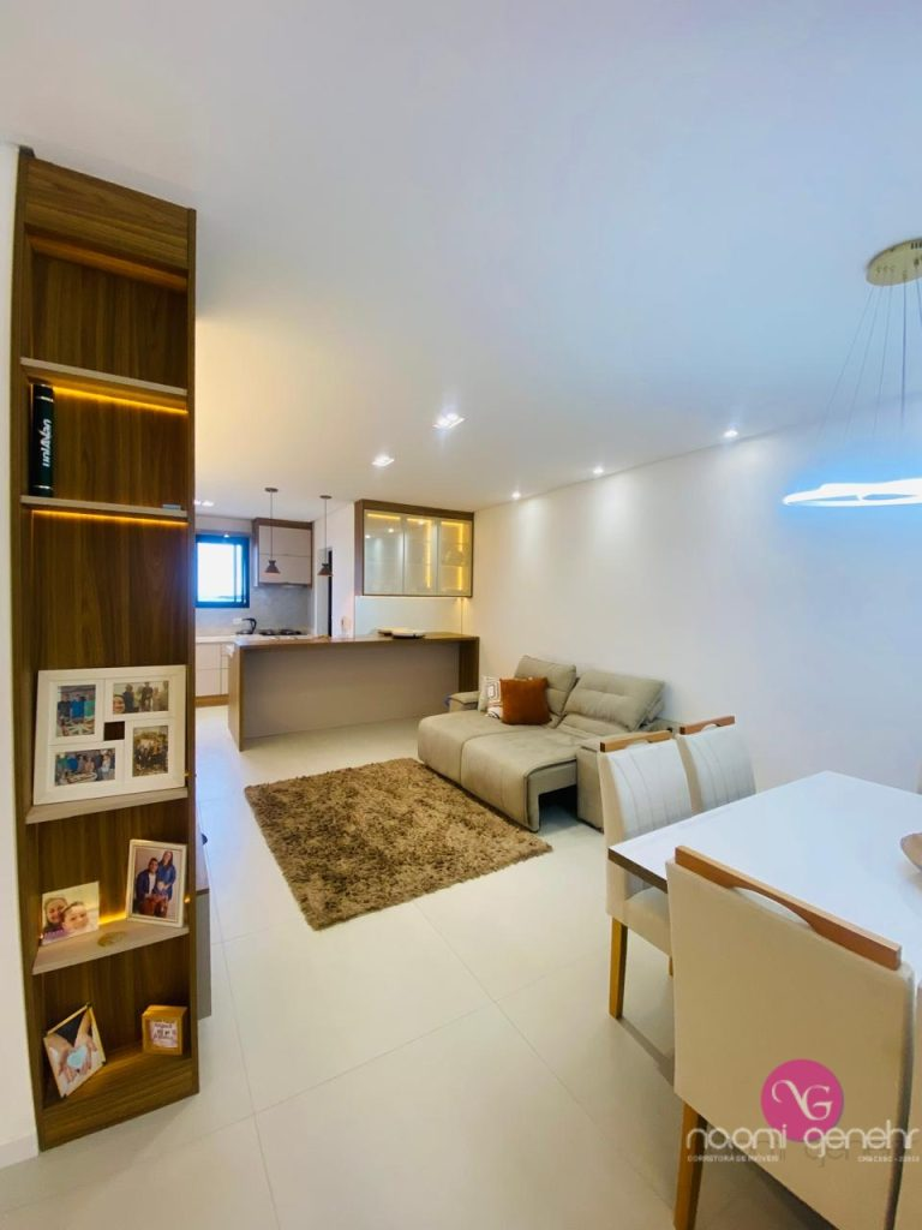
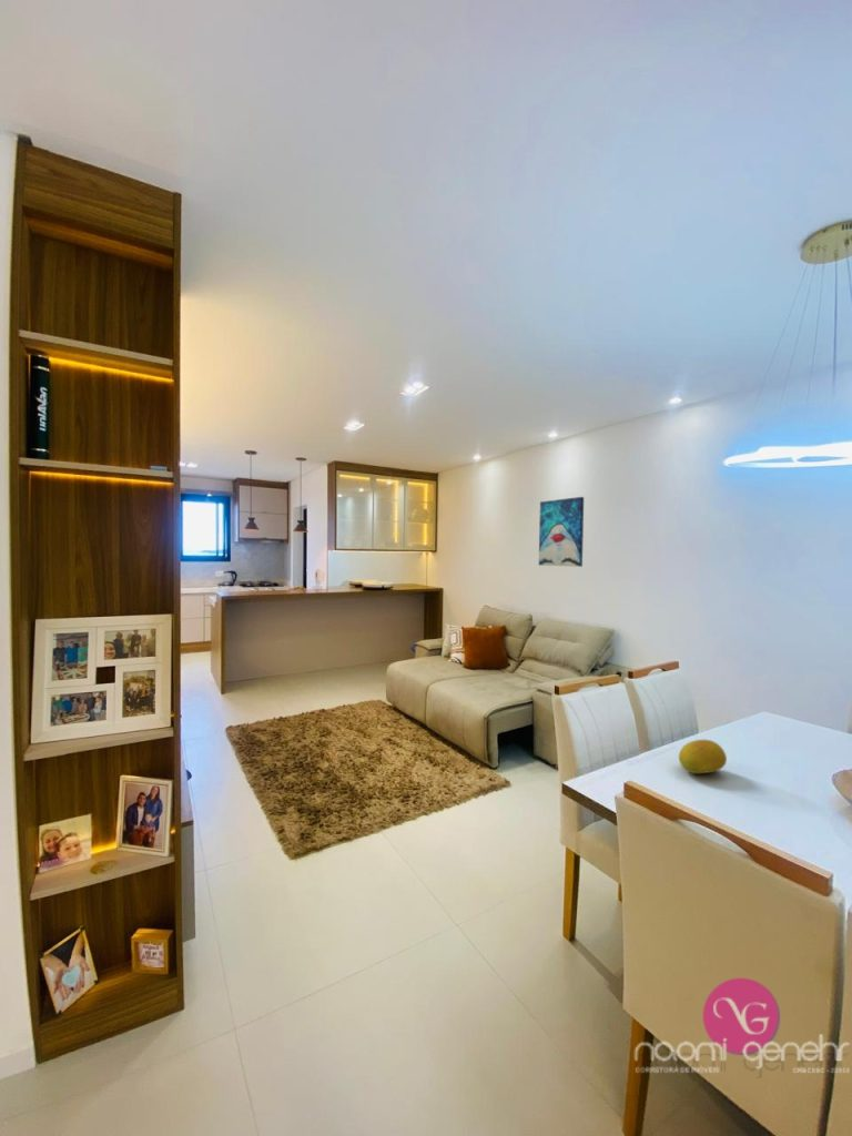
+ fruit [678,739,728,774]
+ wall art [538,496,585,568]
